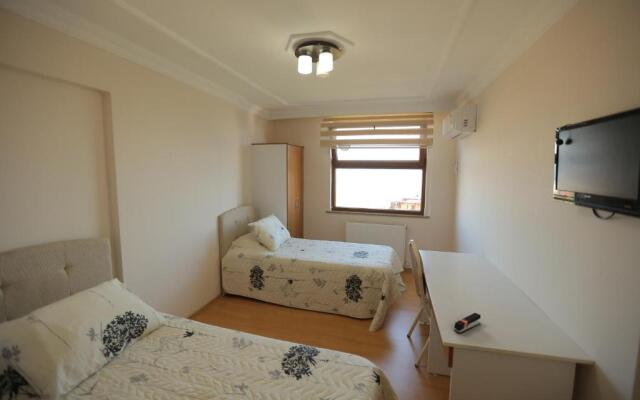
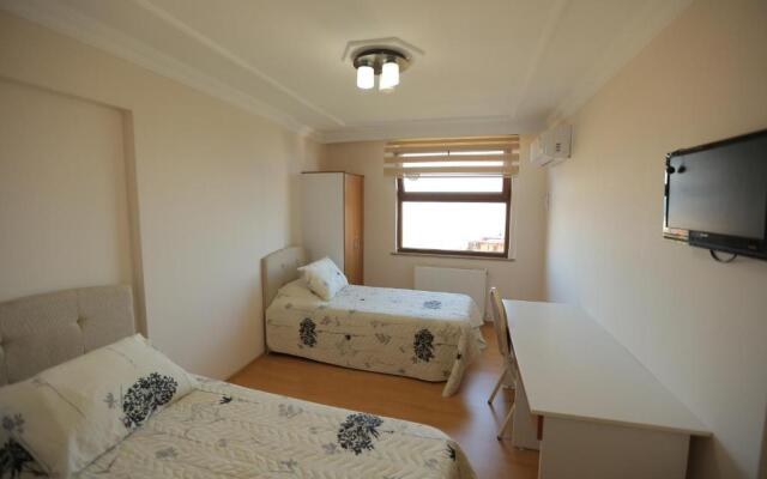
- stapler [453,312,482,335]
